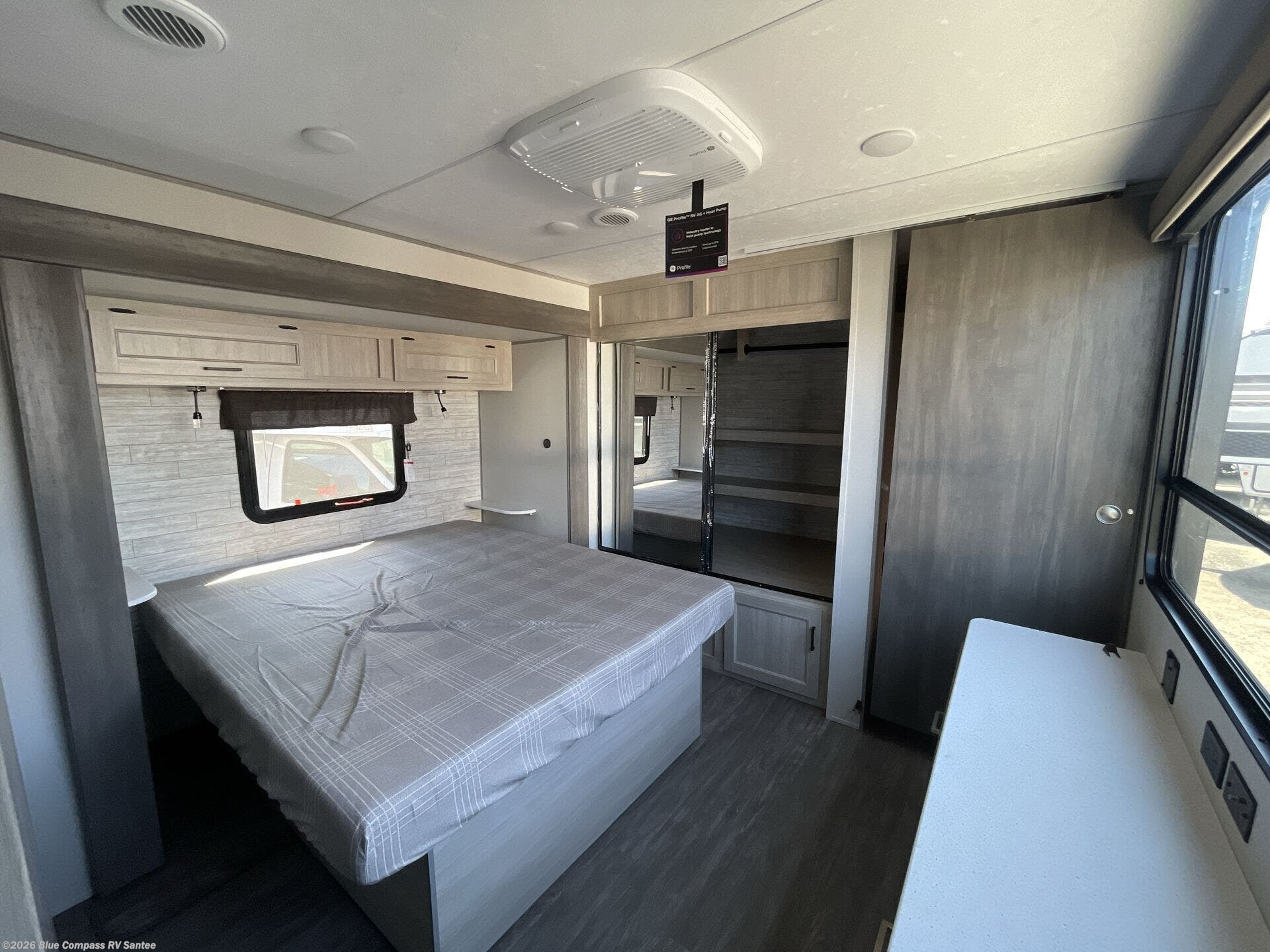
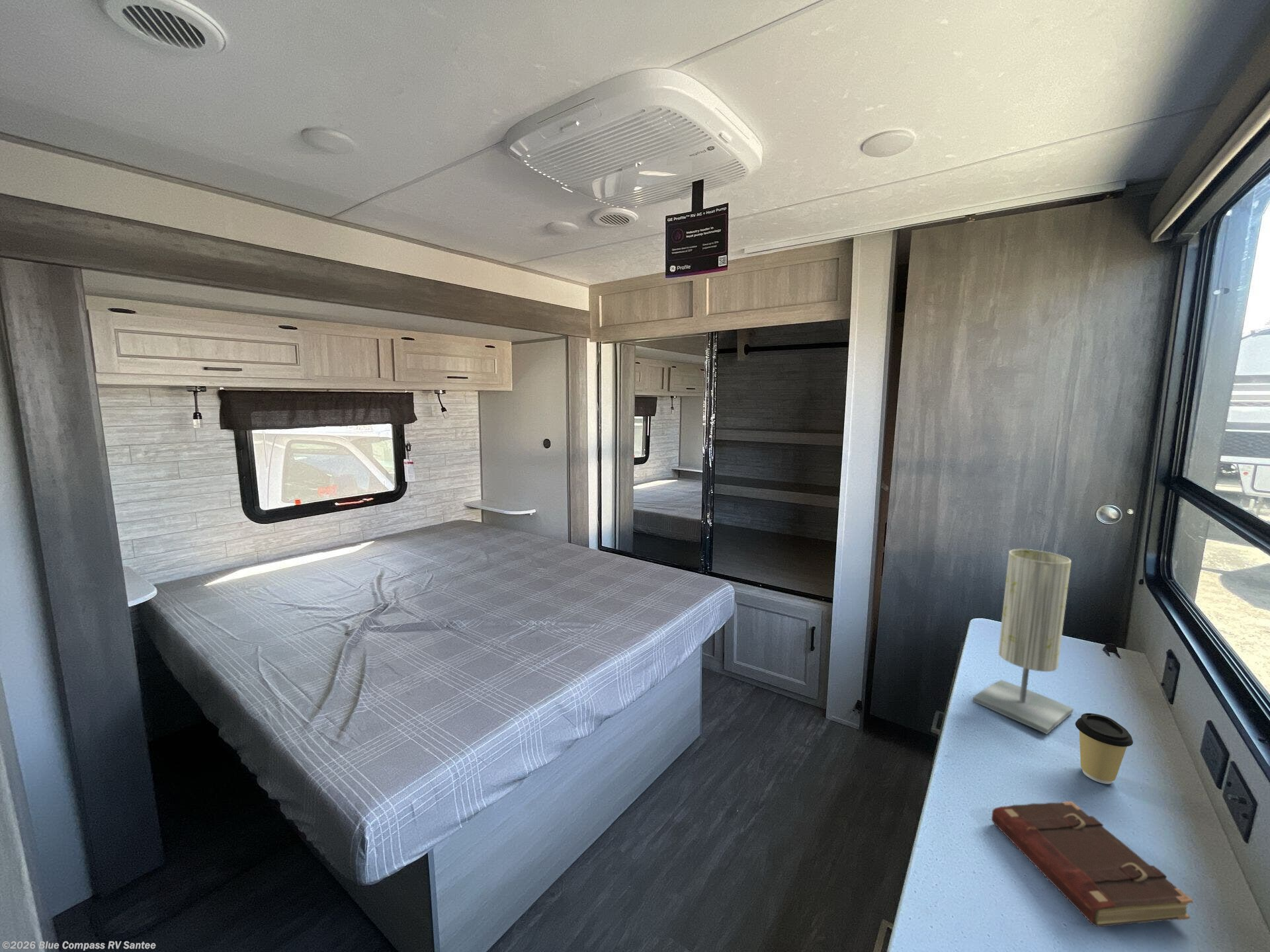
+ book [991,801,1193,928]
+ table lamp [972,549,1074,734]
+ coffee cup [1075,713,1134,785]
